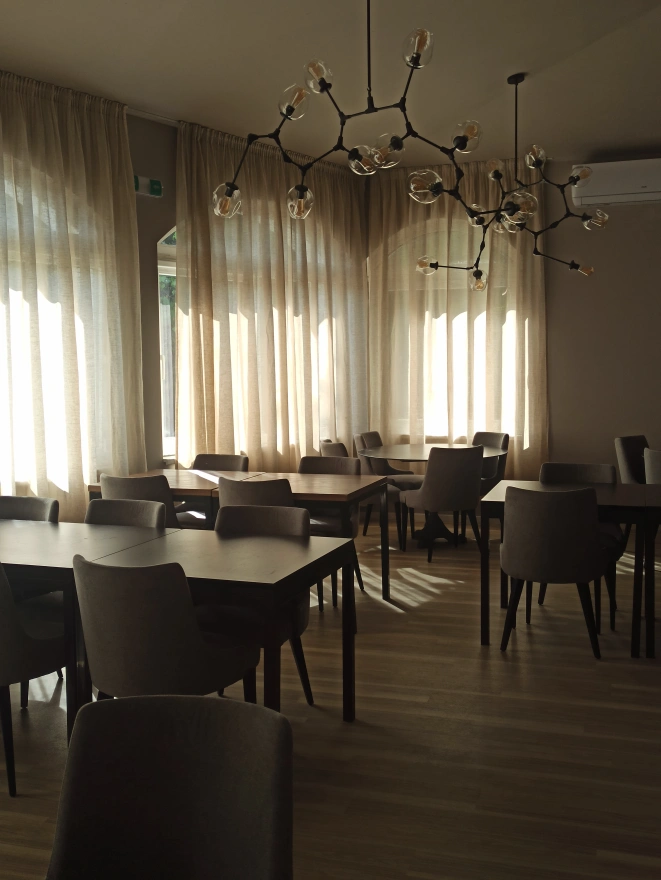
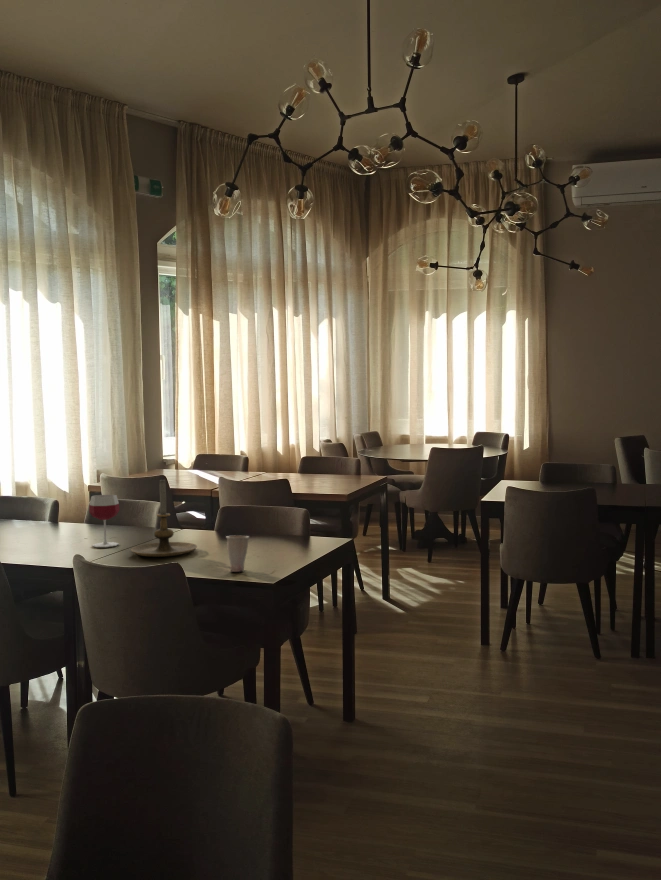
+ cup [225,534,250,573]
+ wineglass [88,494,121,548]
+ candle holder [130,478,198,558]
